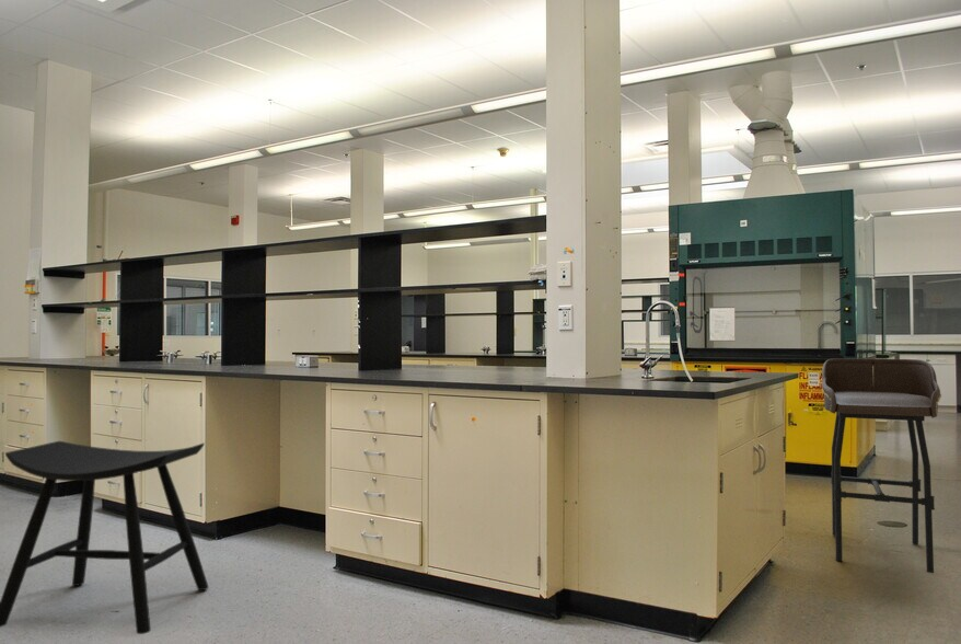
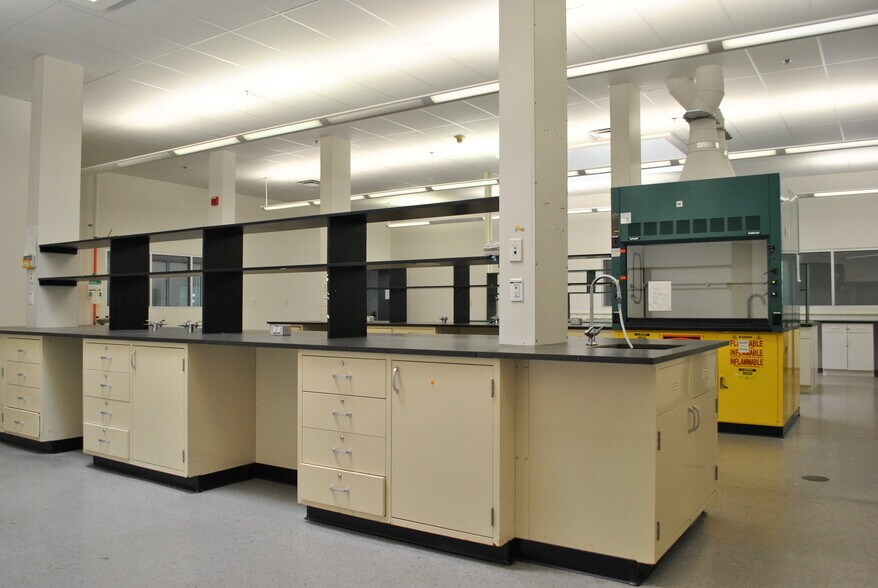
- stool [0,440,210,635]
- bar stool [821,357,942,574]
